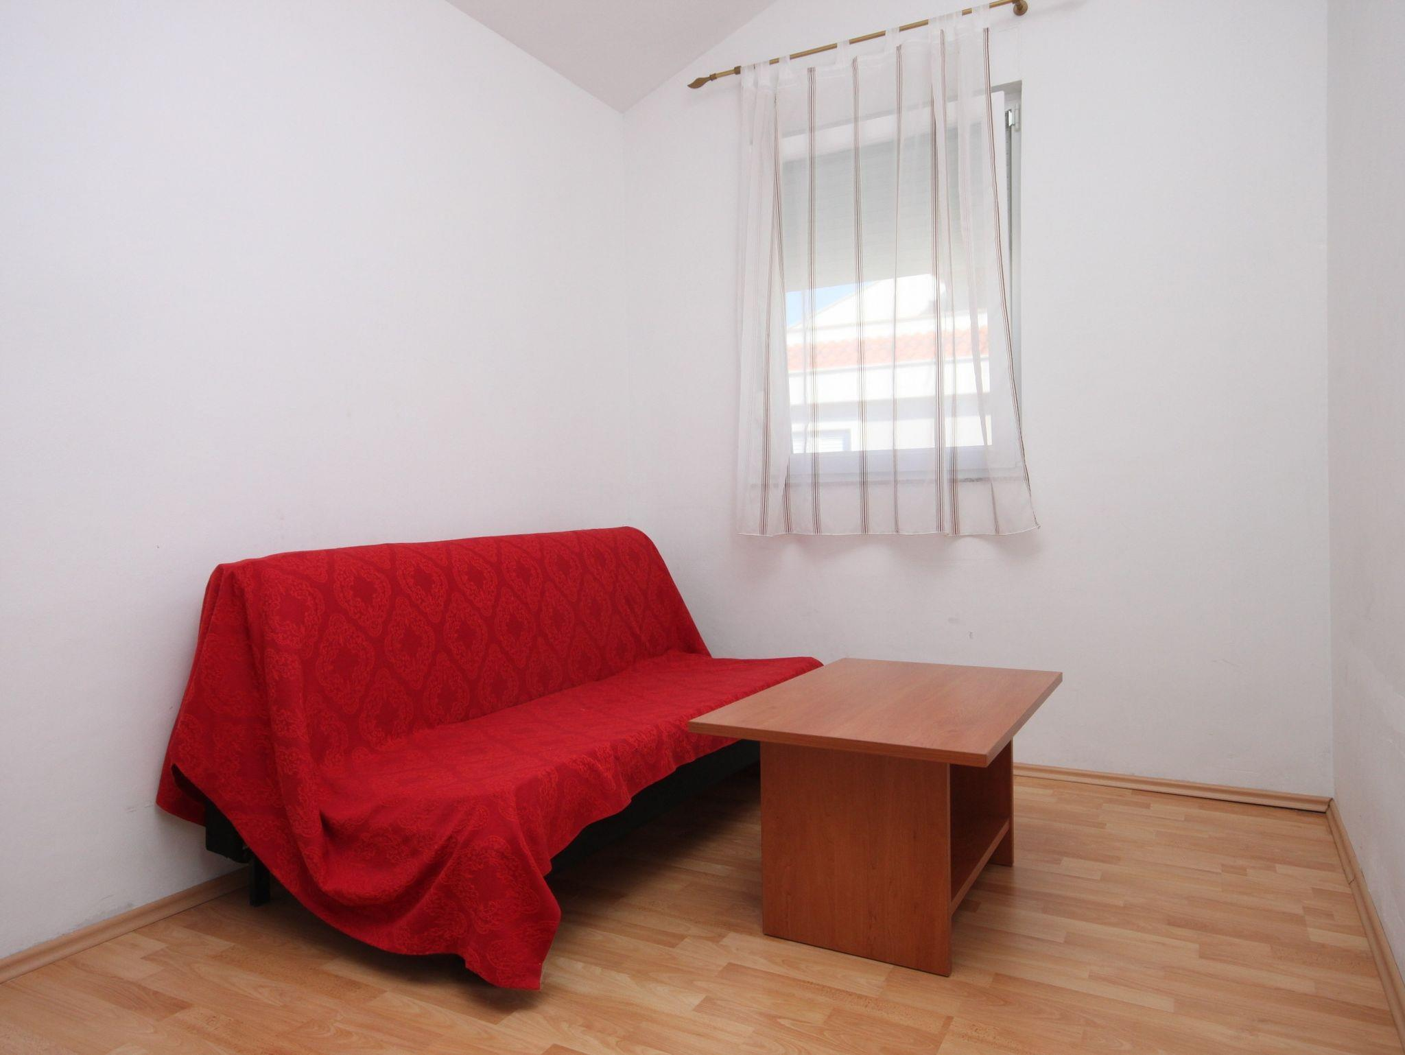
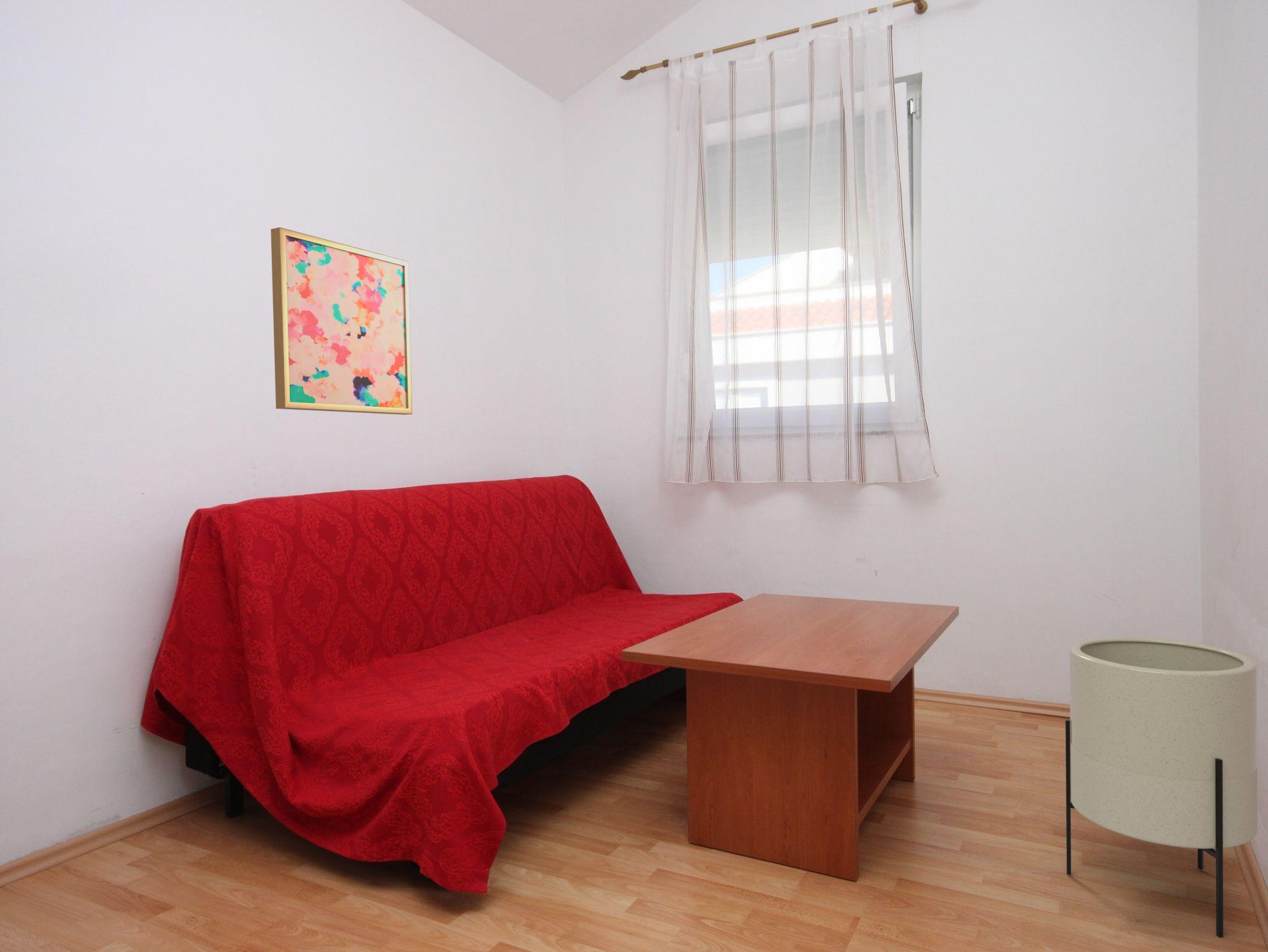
+ planter [1065,637,1258,938]
+ wall art [271,227,413,415]
